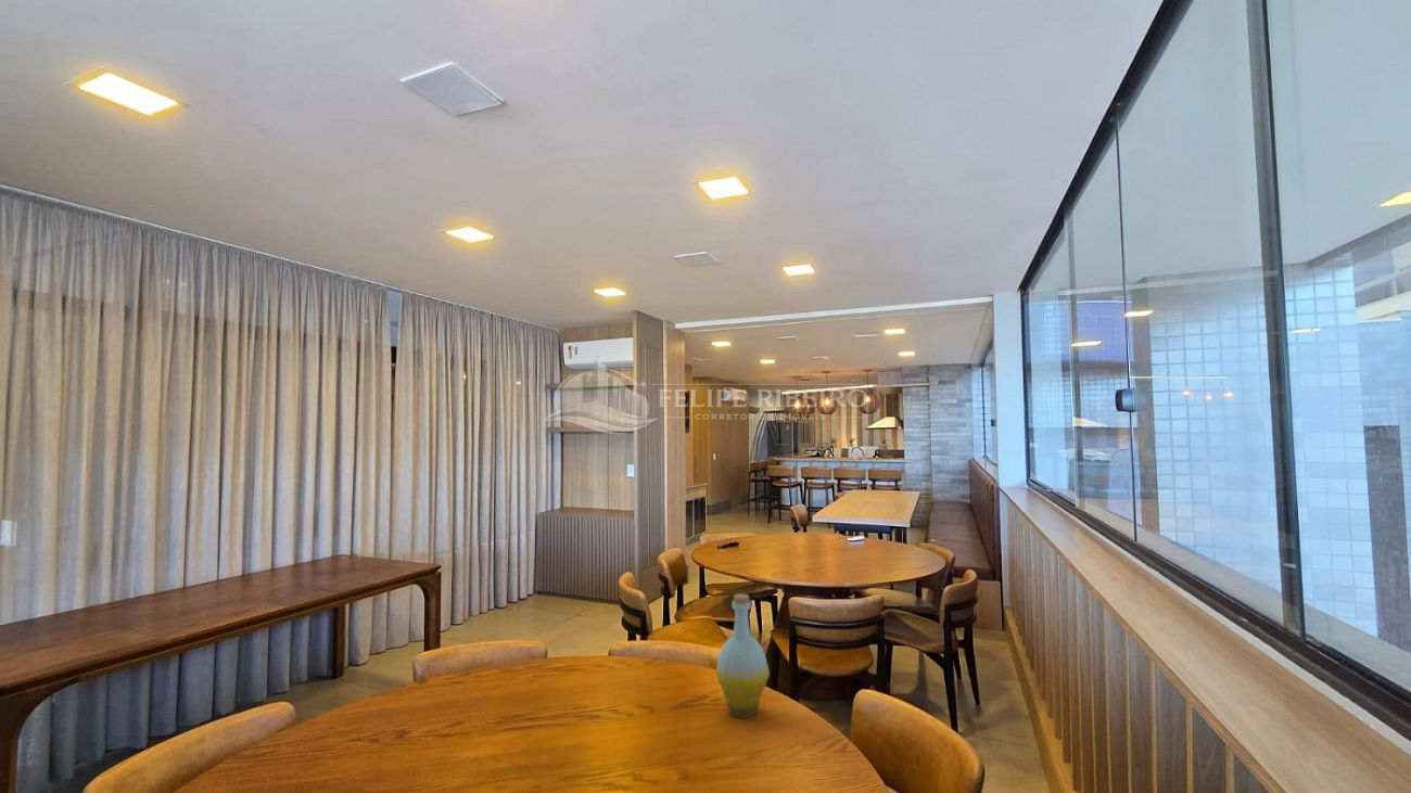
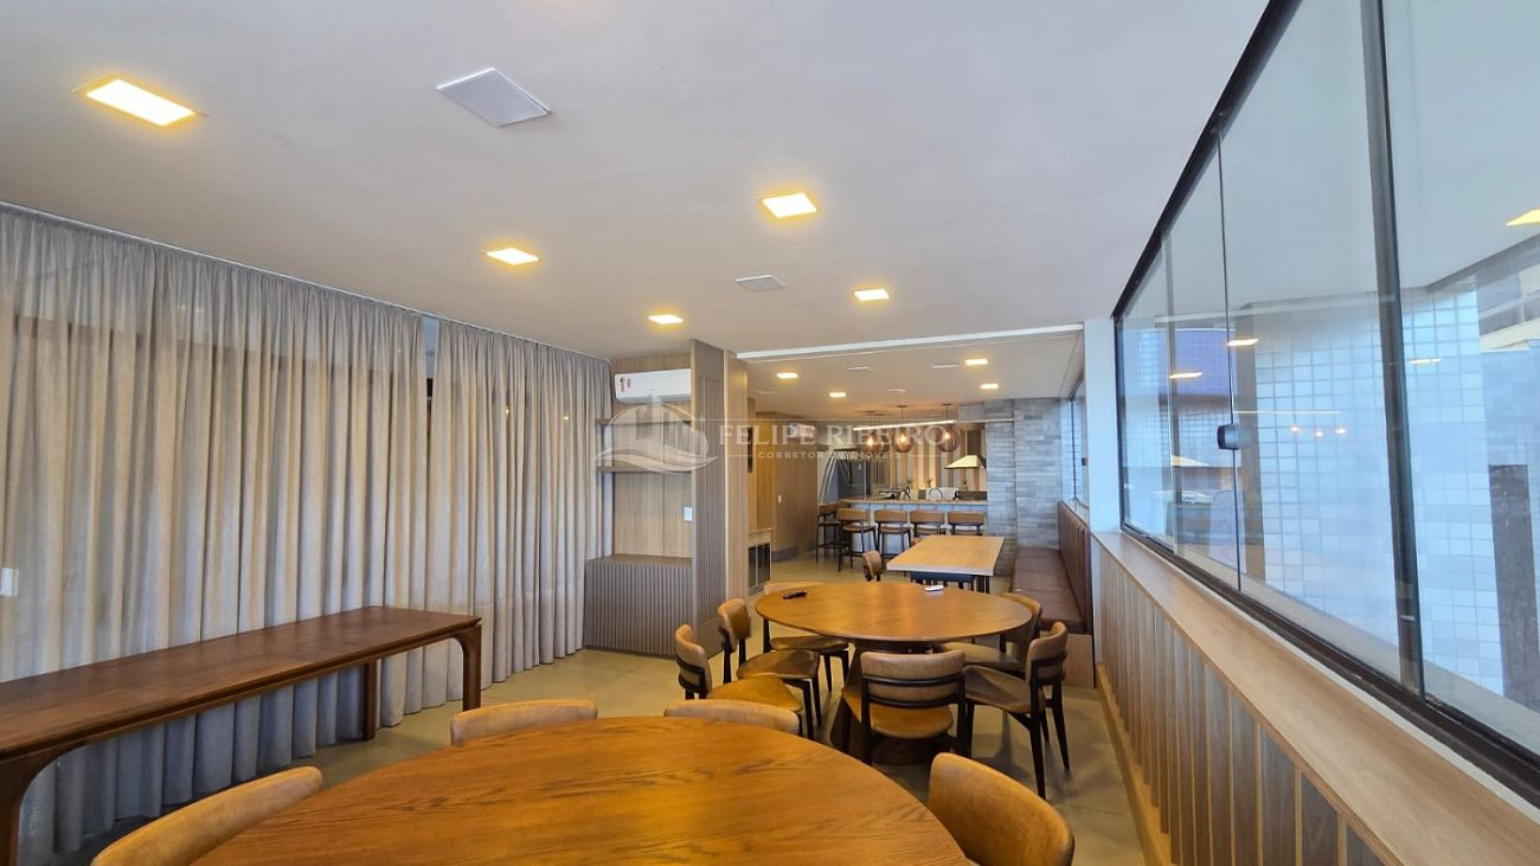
- bottle [714,592,771,719]
